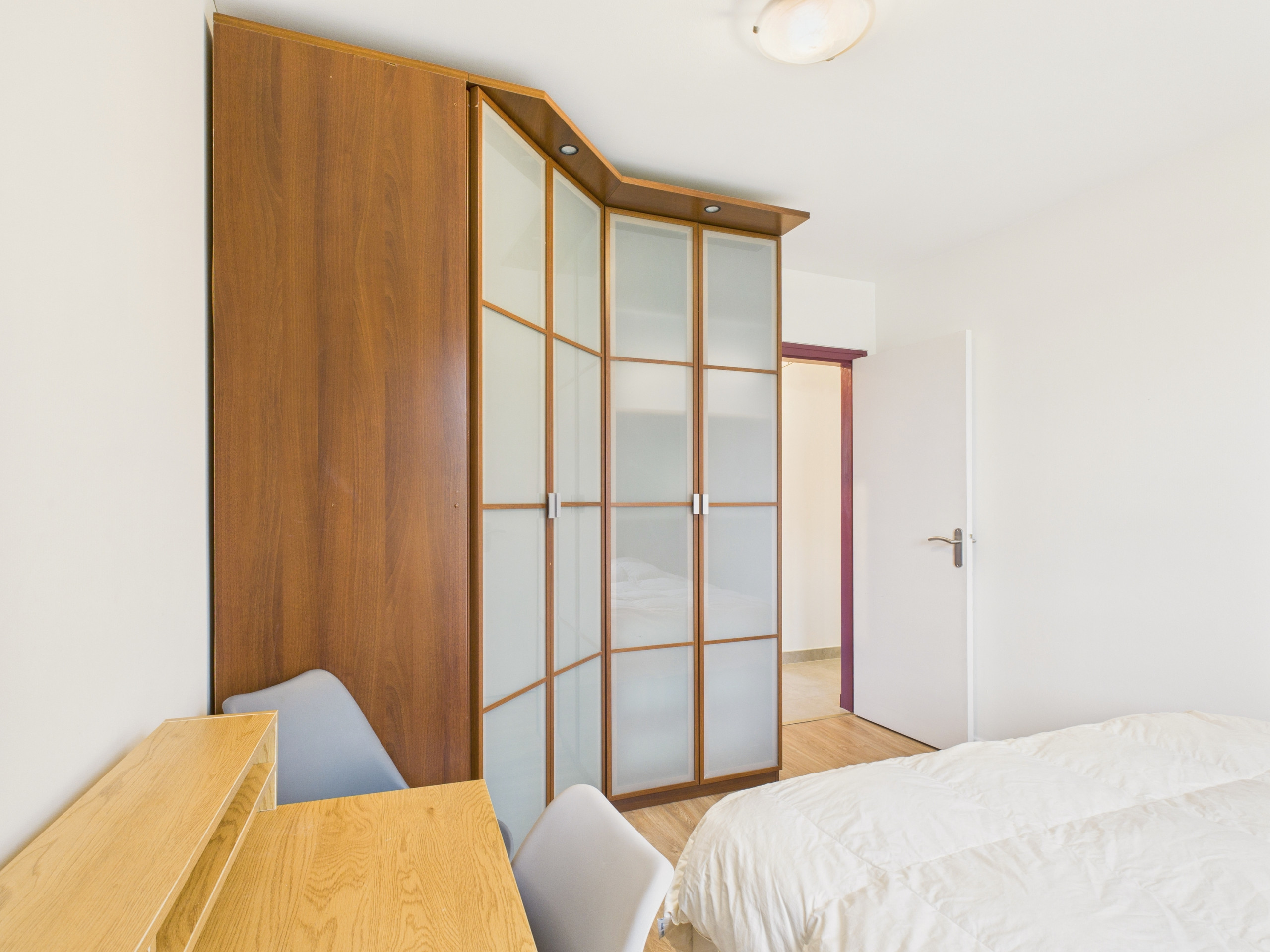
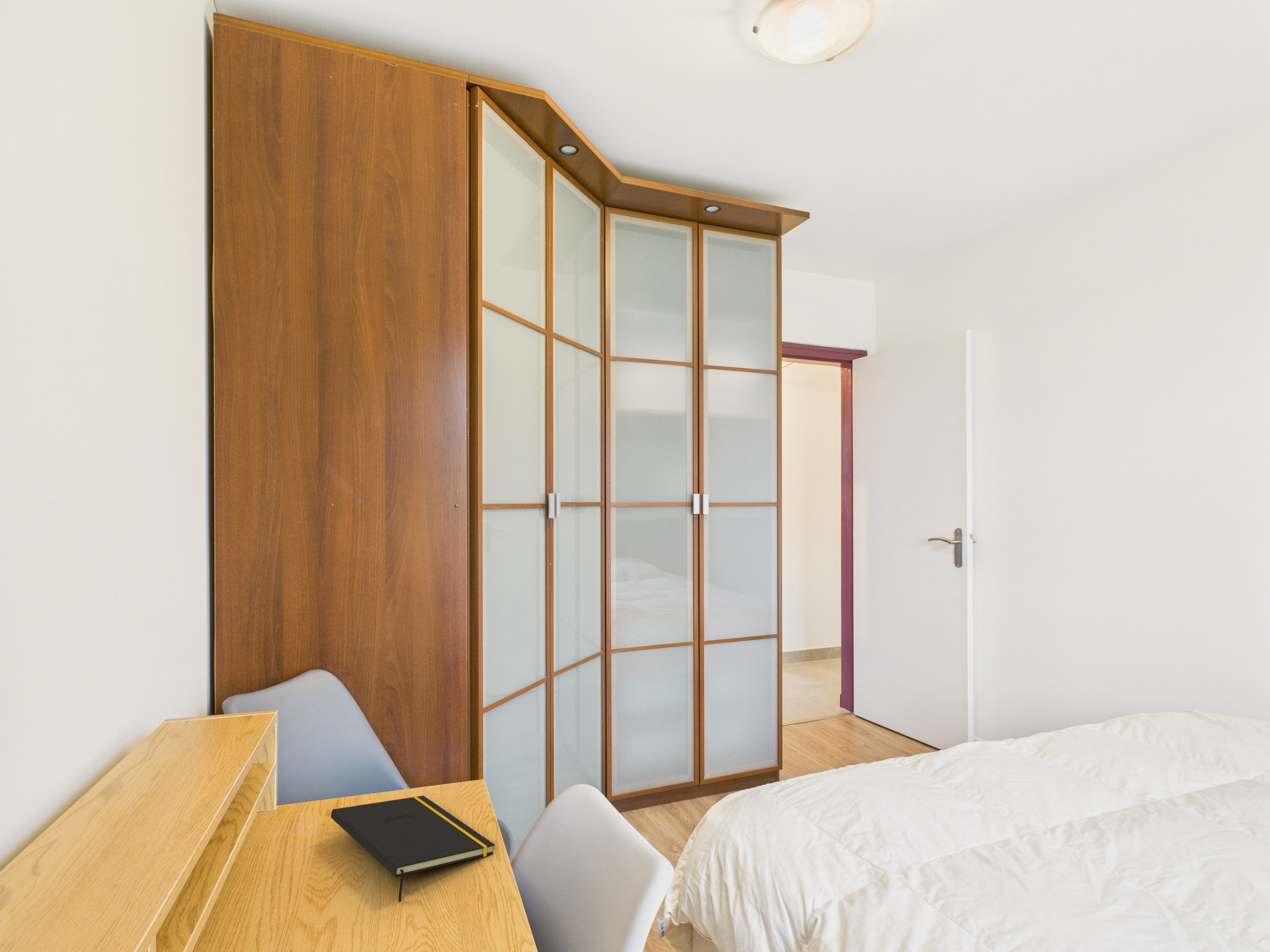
+ notepad [330,795,495,902]
